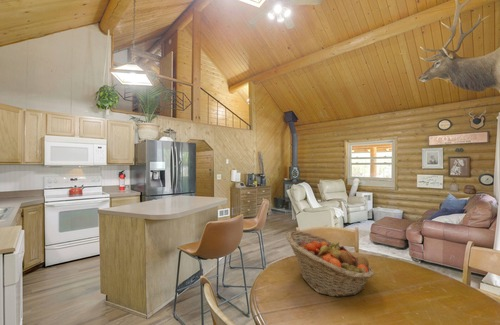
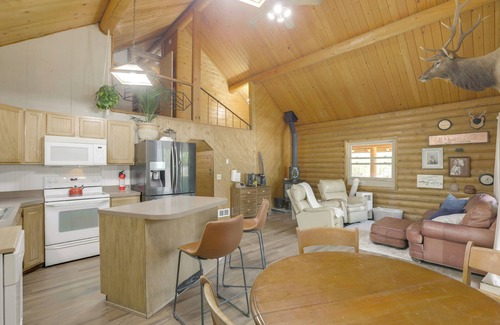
- fruit basket [285,230,376,298]
